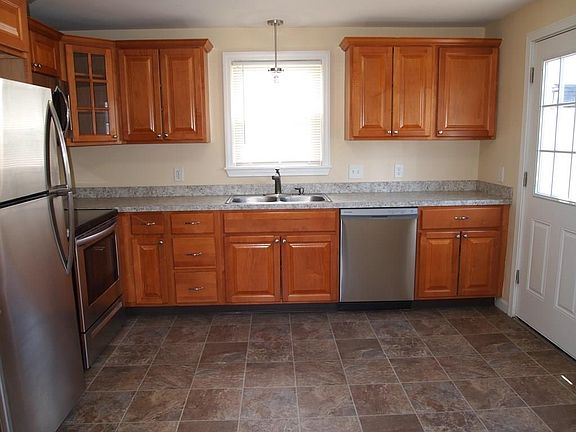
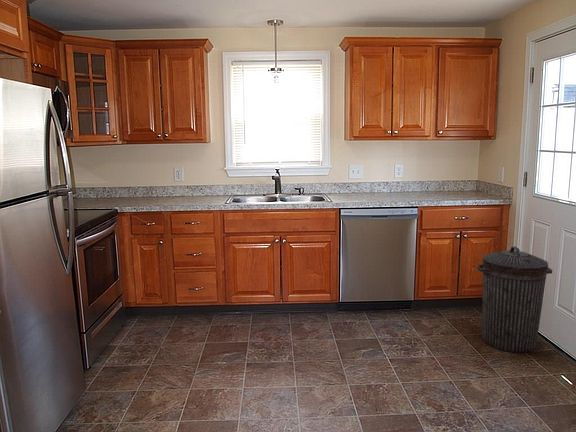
+ trash can [476,246,553,353]
